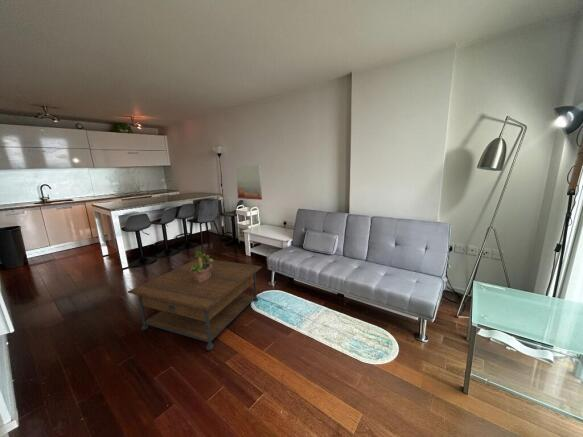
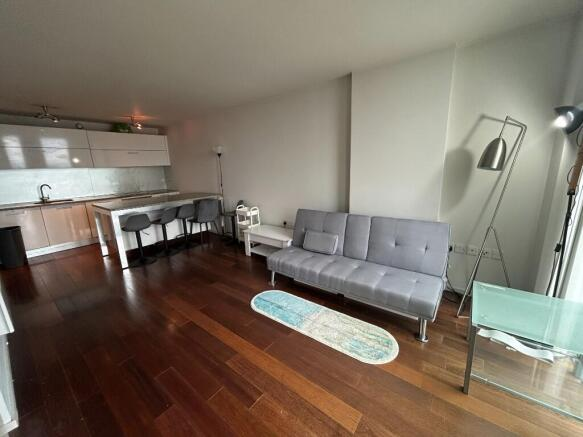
- potted plant [191,246,214,283]
- wall art [235,164,263,201]
- coffee table [127,257,263,351]
